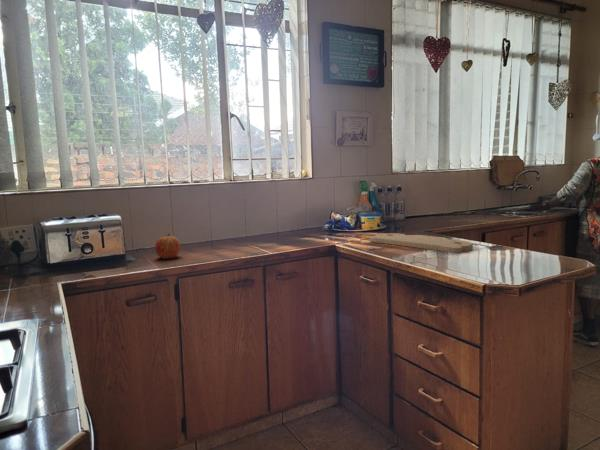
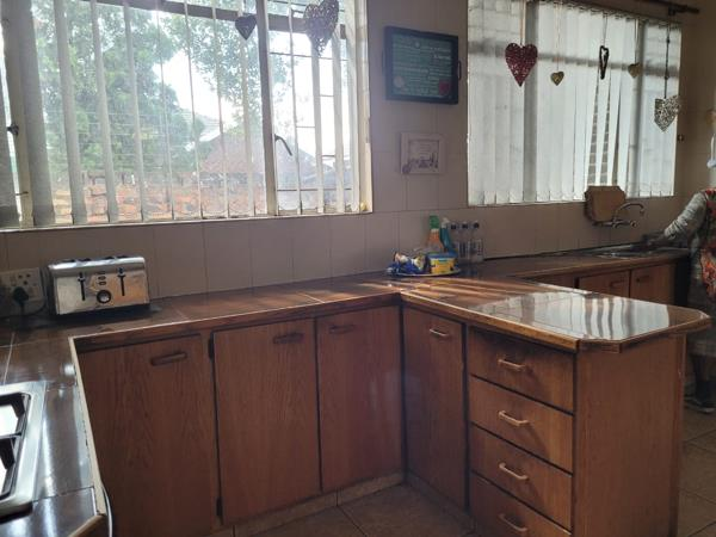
- cutting board [368,232,474,254]
- apple [154,233,181,260]
